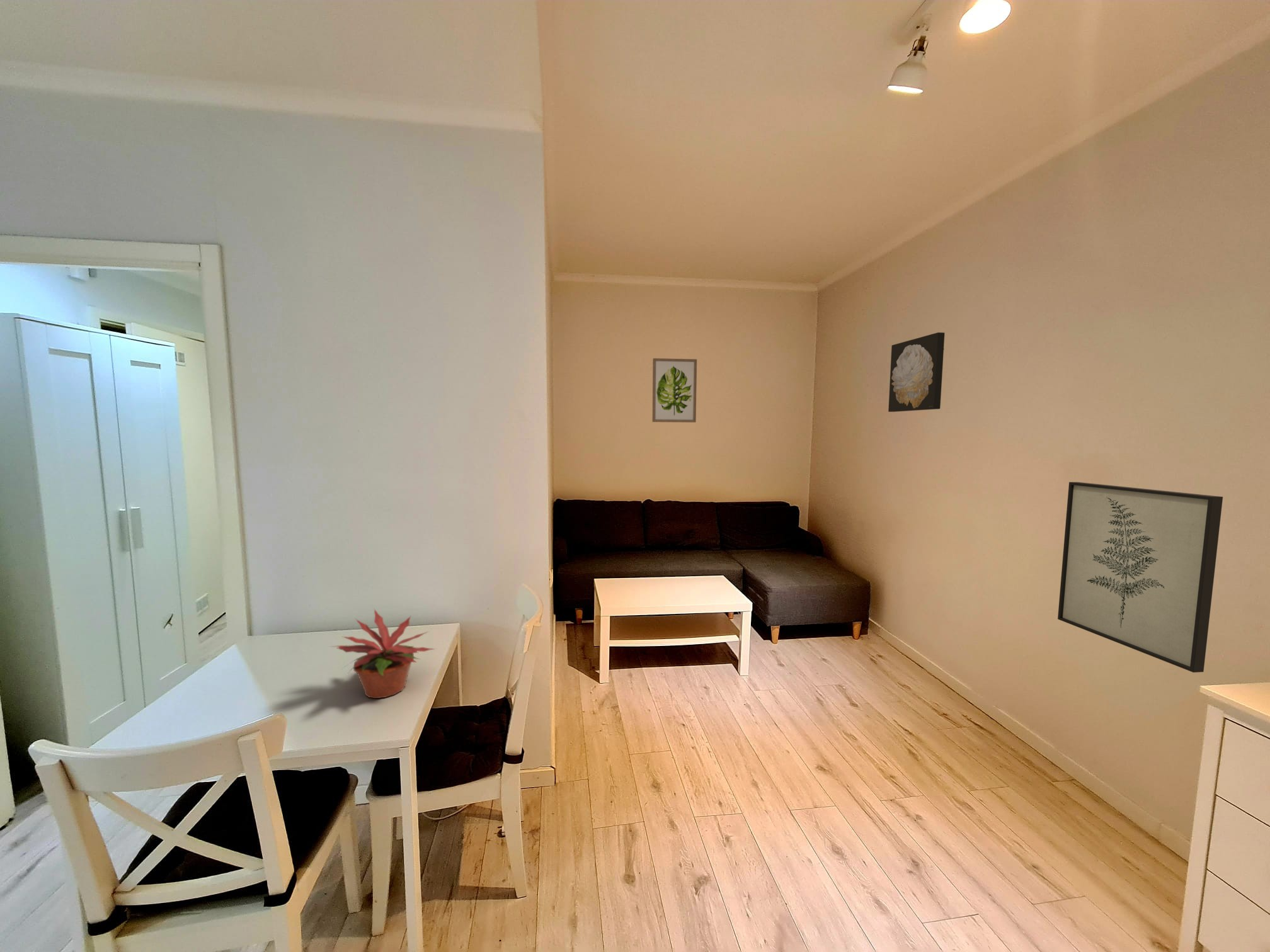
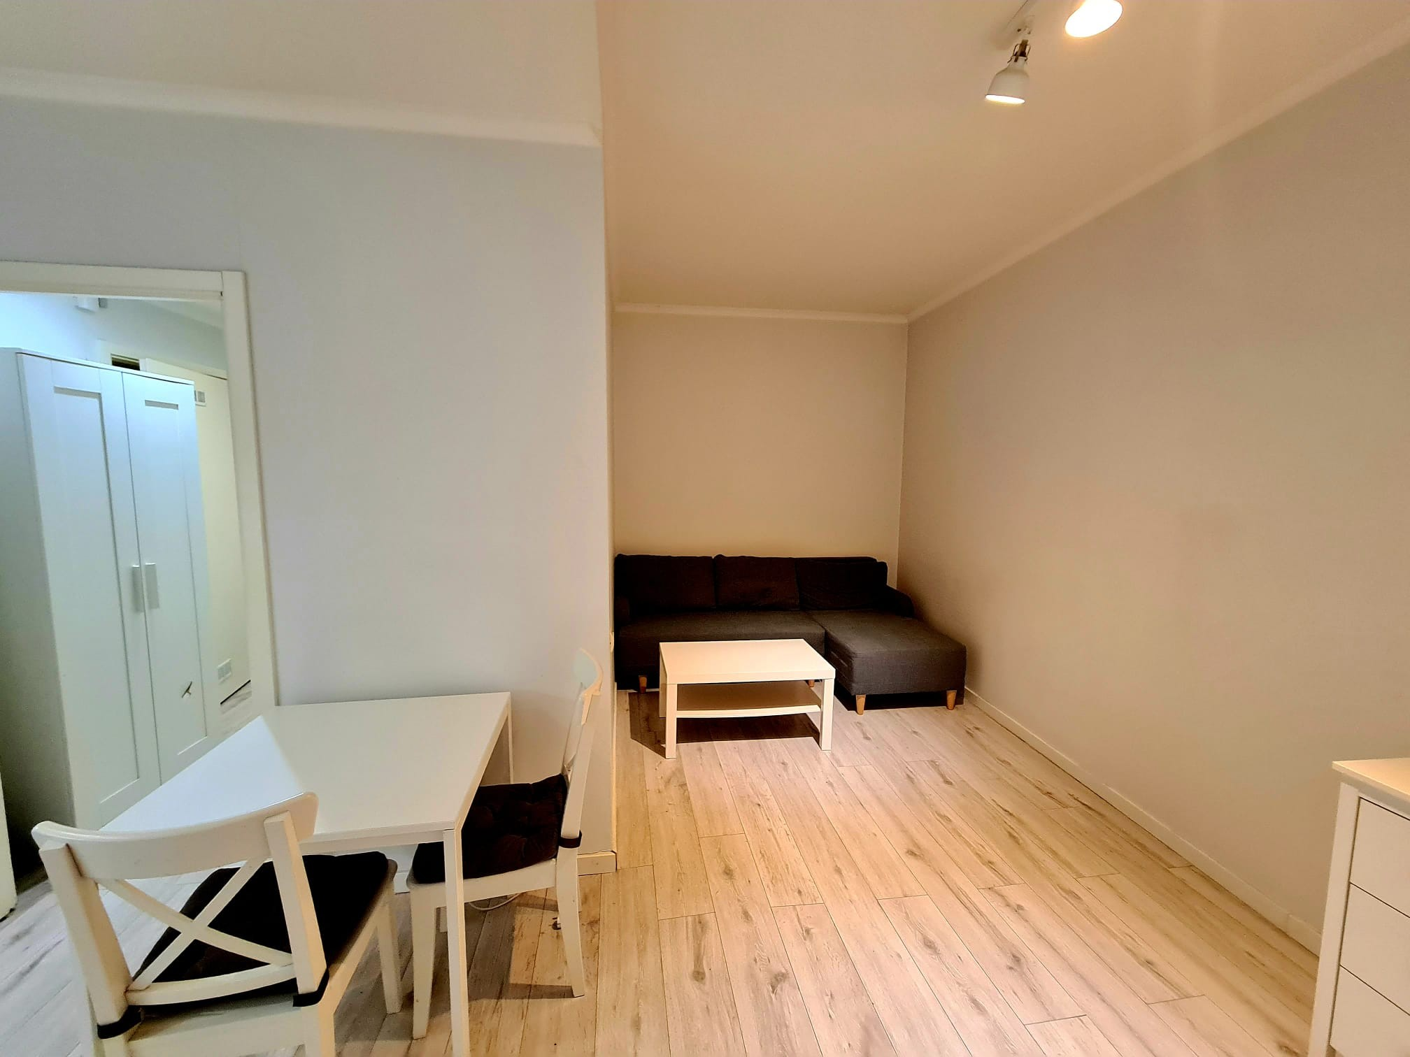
- potted plant [328,608,438,699]
- wall art [1057,482,1223,673]
- wall art [652,358,697,423]
- wall art [888,332,945,412]
